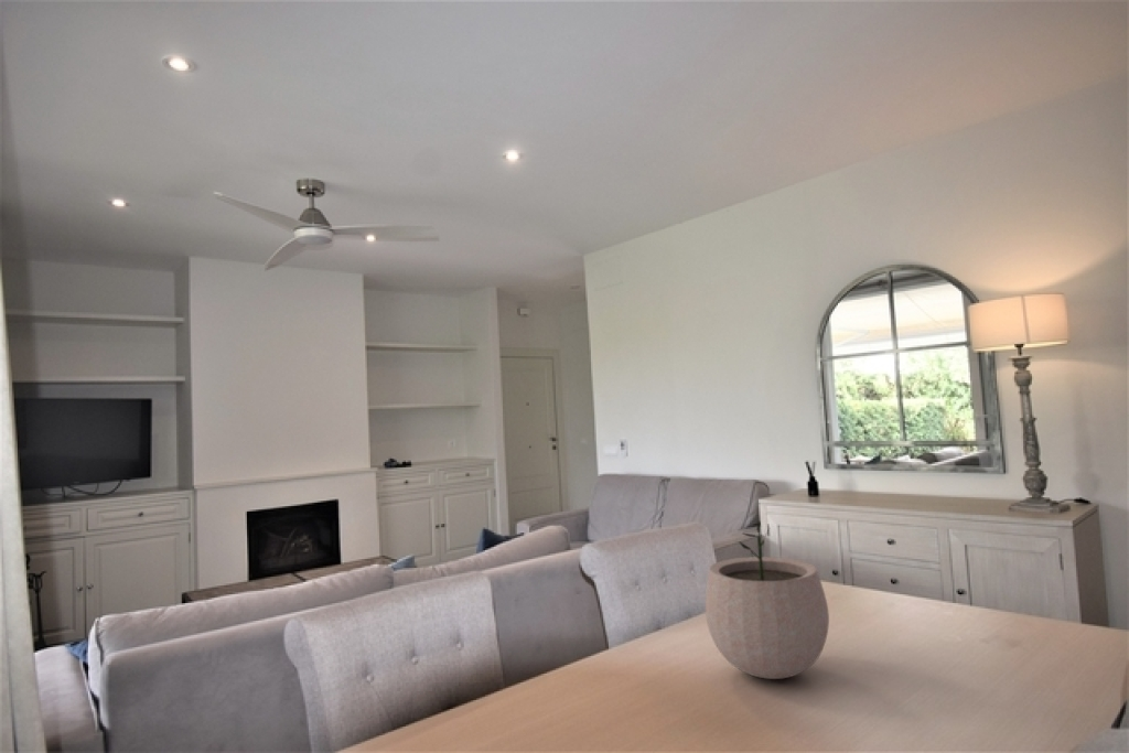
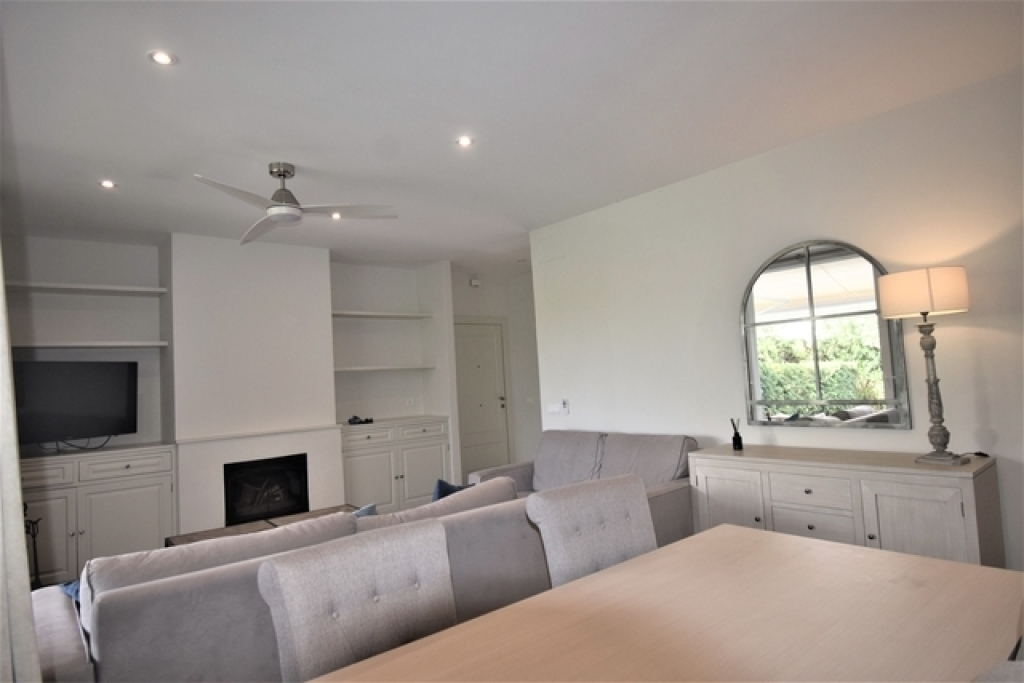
- plant pot [705,520,830,680]
